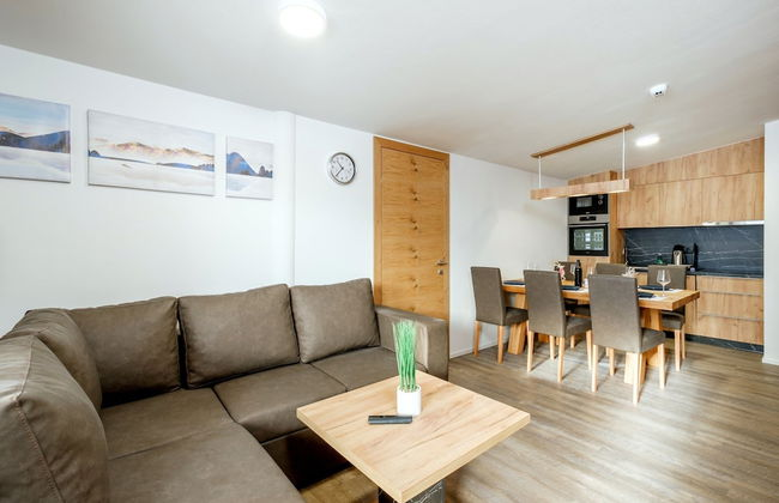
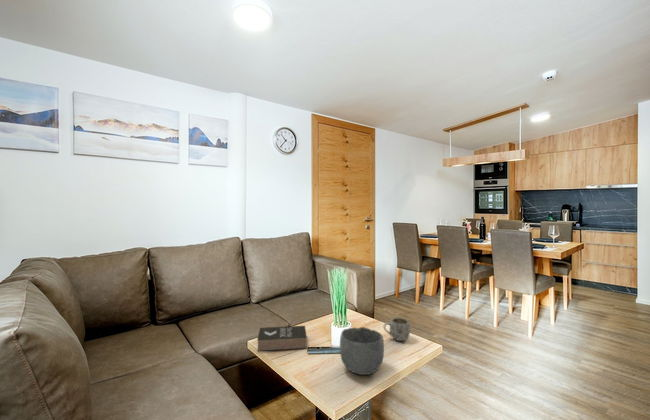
+ bowl [339,326,385,376]
+ book [256,325,308,353]
+ mug [382,317,411,342]
